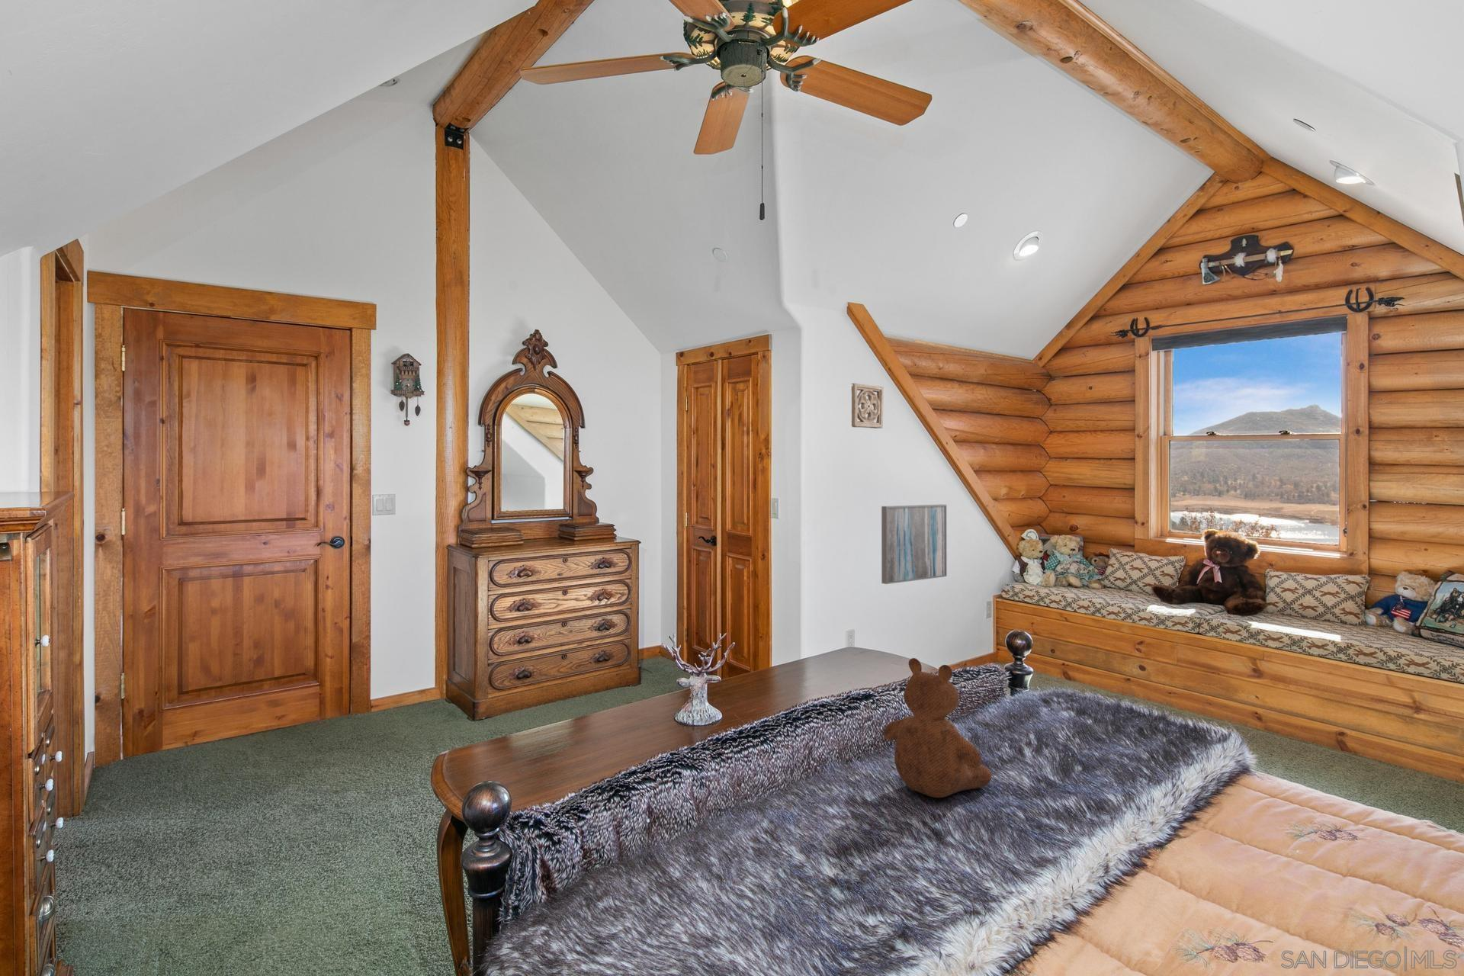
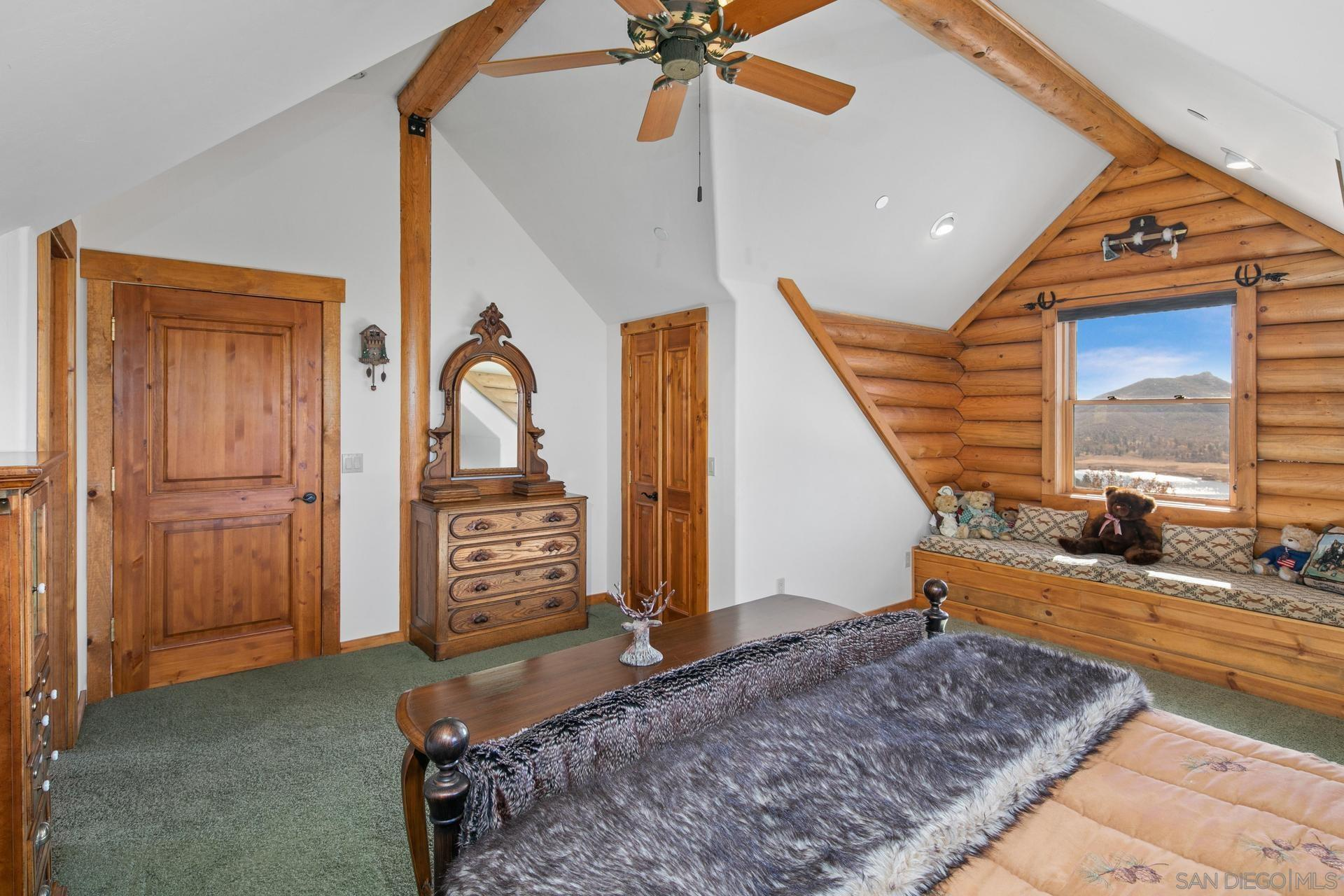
- wall ornament [851,382,884,430]
- teddy bear [883,657,992,798]
- wall art [881,504,948,585]
